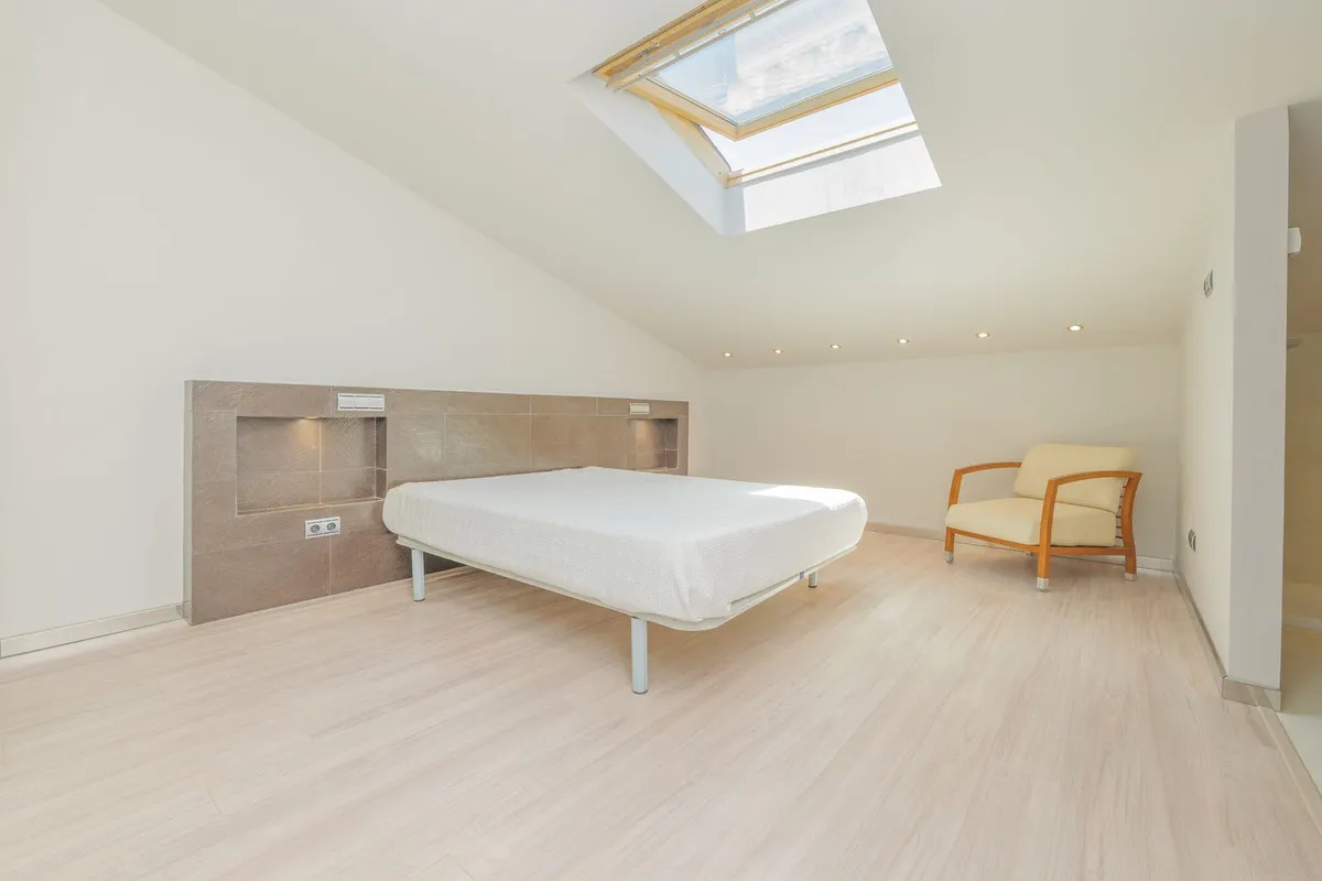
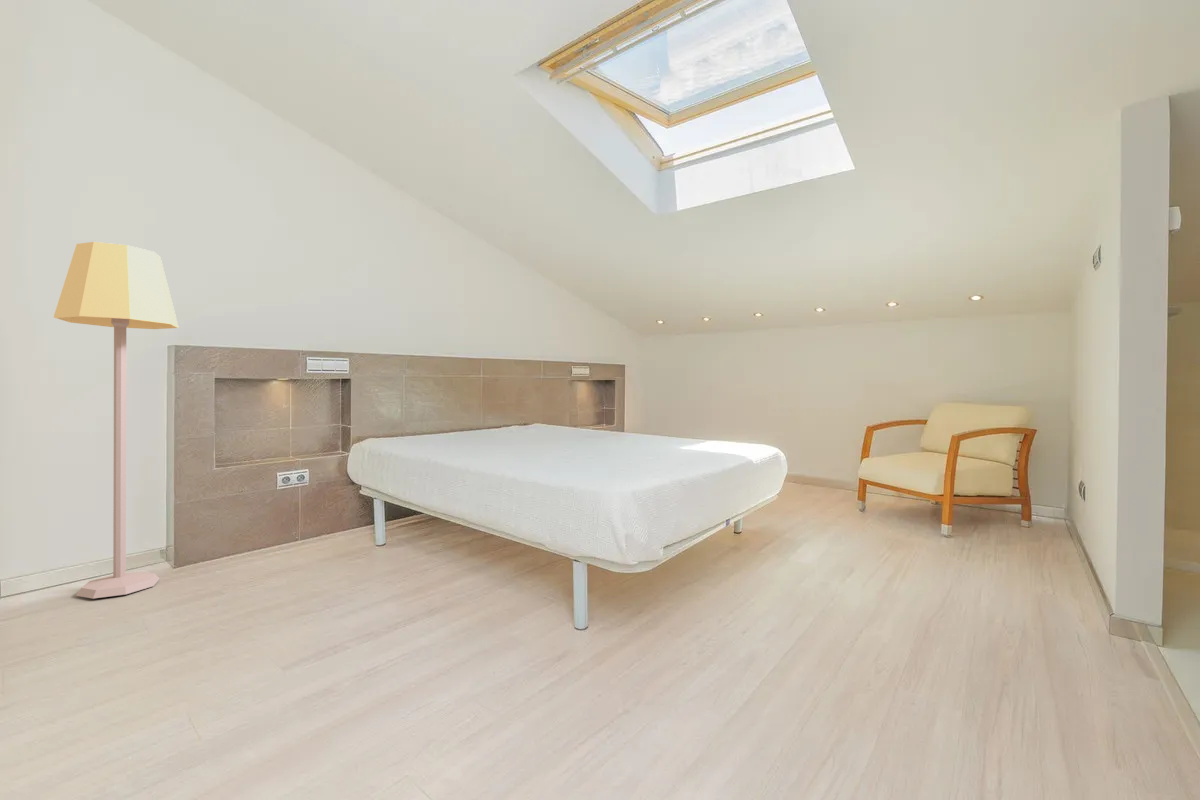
+ lamp [53,241,180,600]
